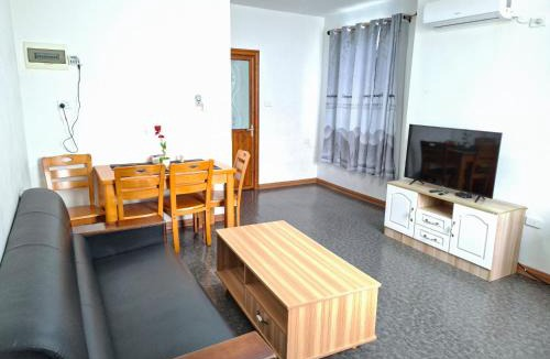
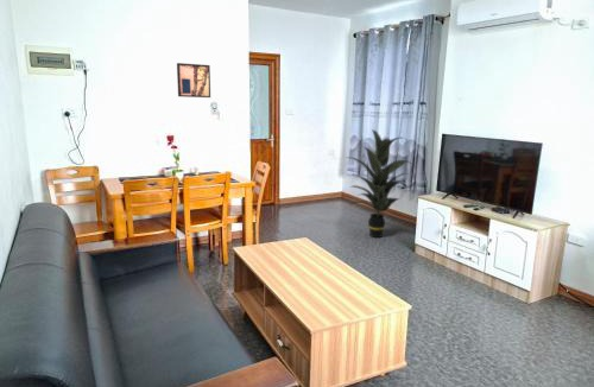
+ indoor plant [347,129,415,239]
+ wall art [176,62,211,99]
